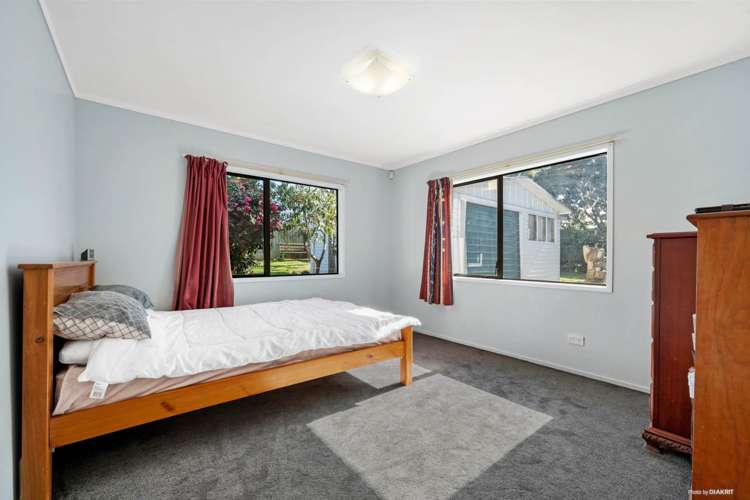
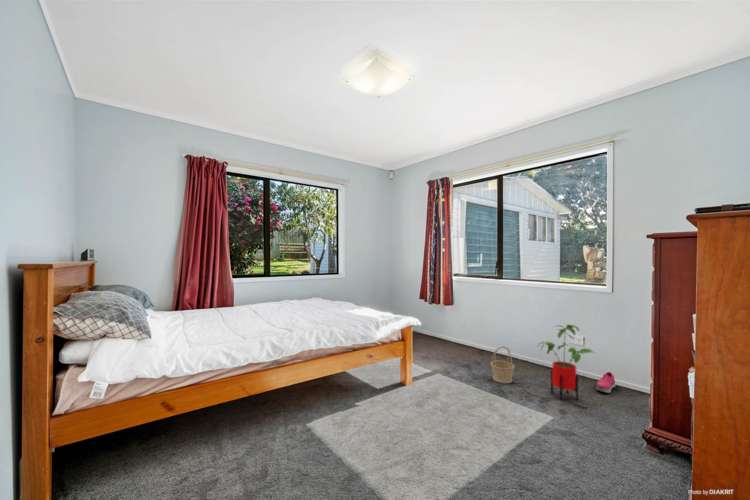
+ basket [490,345,516,384]
+ shoe [595,371,616,394]
+ house plant [537,324,596,401]
